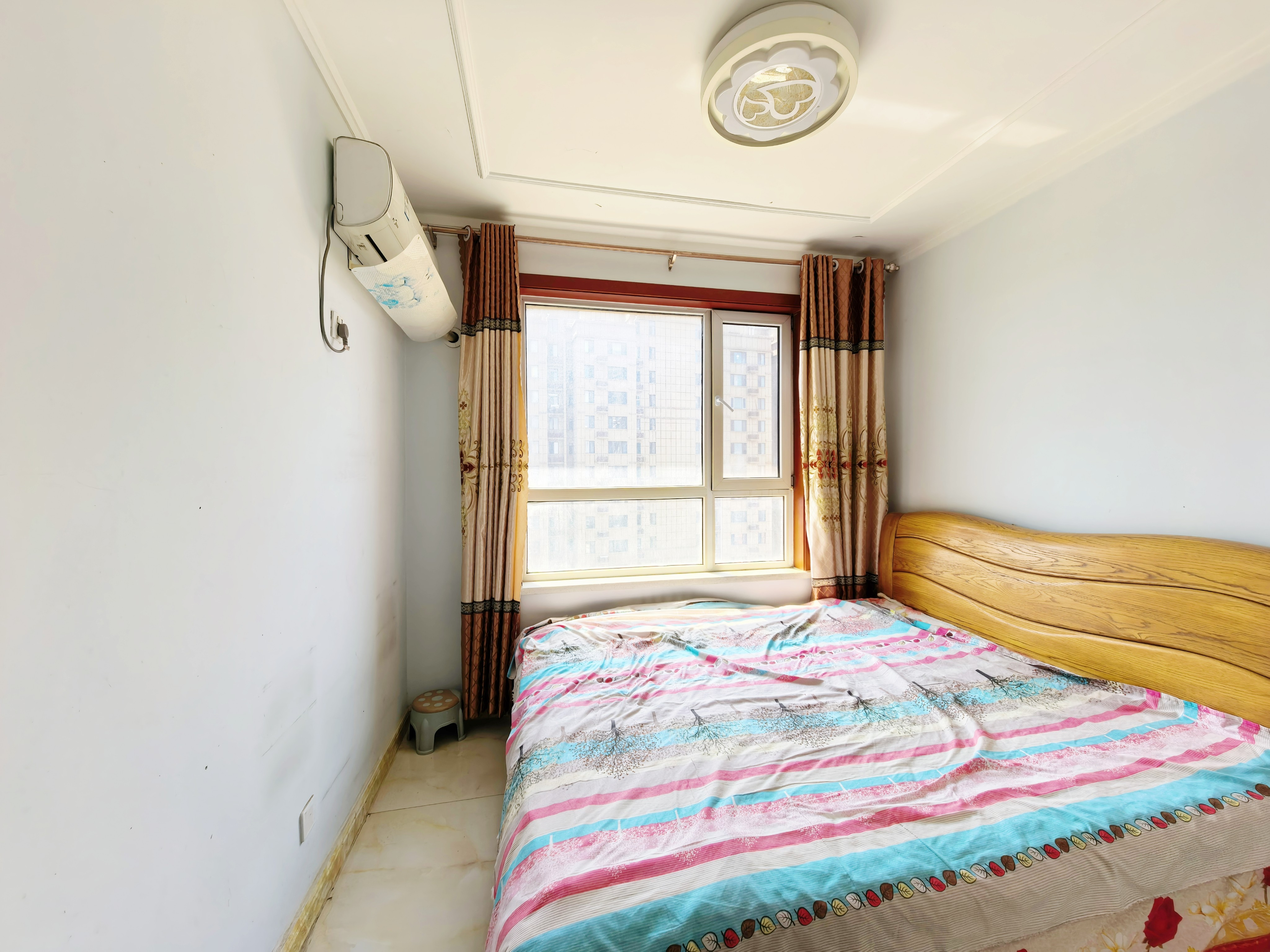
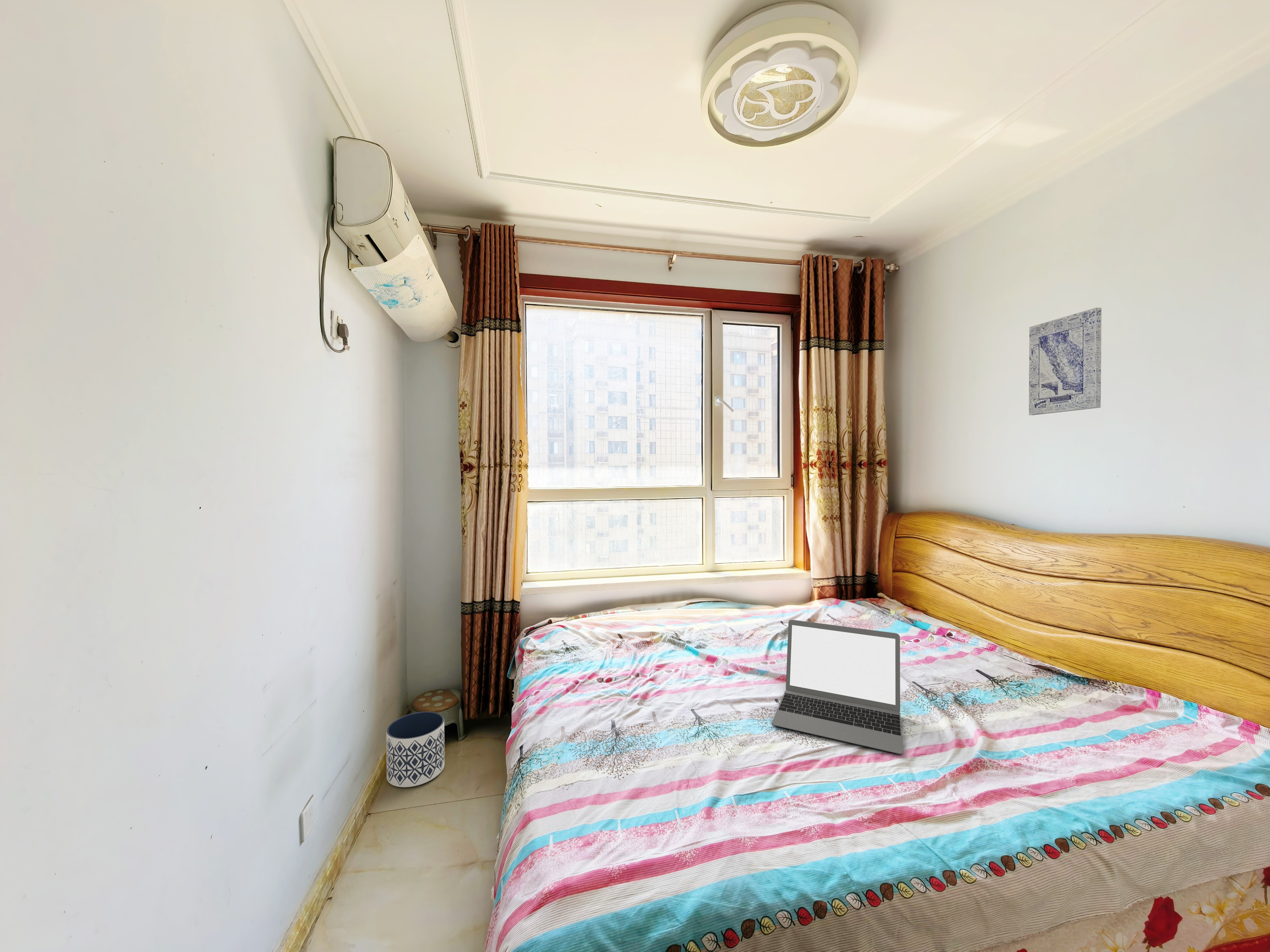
+ wall art [1028,307,1102,416]
+ laptop [772,619,904,754]
+ planter [386,711,445,788]
